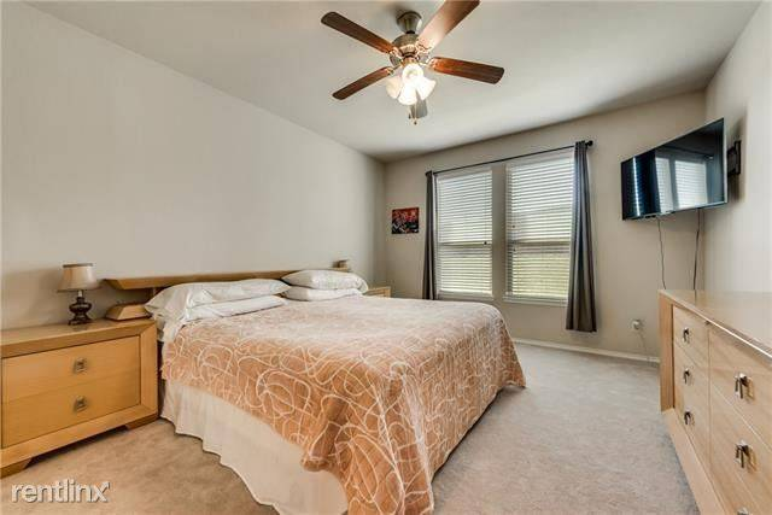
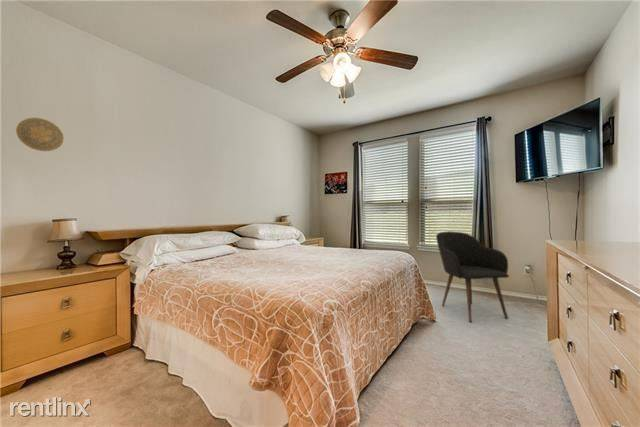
+ decorative plate [15,117,65,152]
+ armchair [435,230,510,323]
